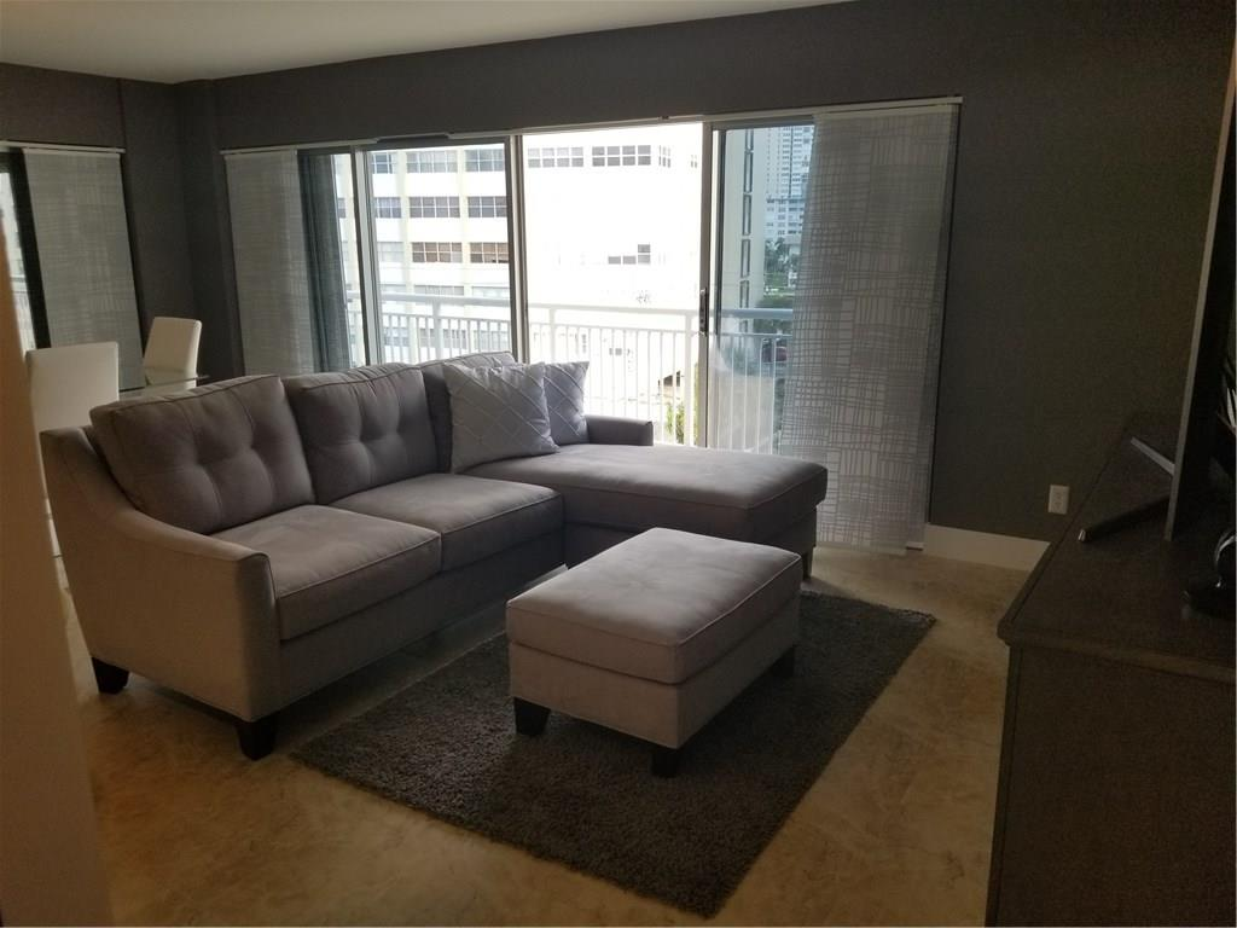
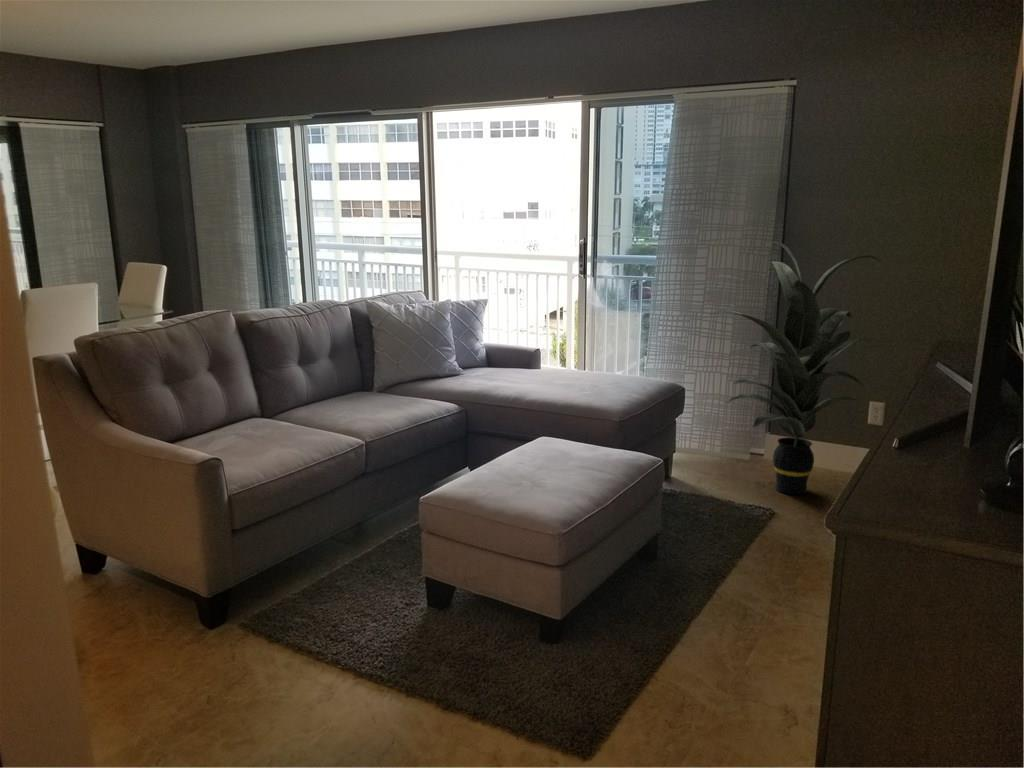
+ indoor plant [709,240,884,495]
